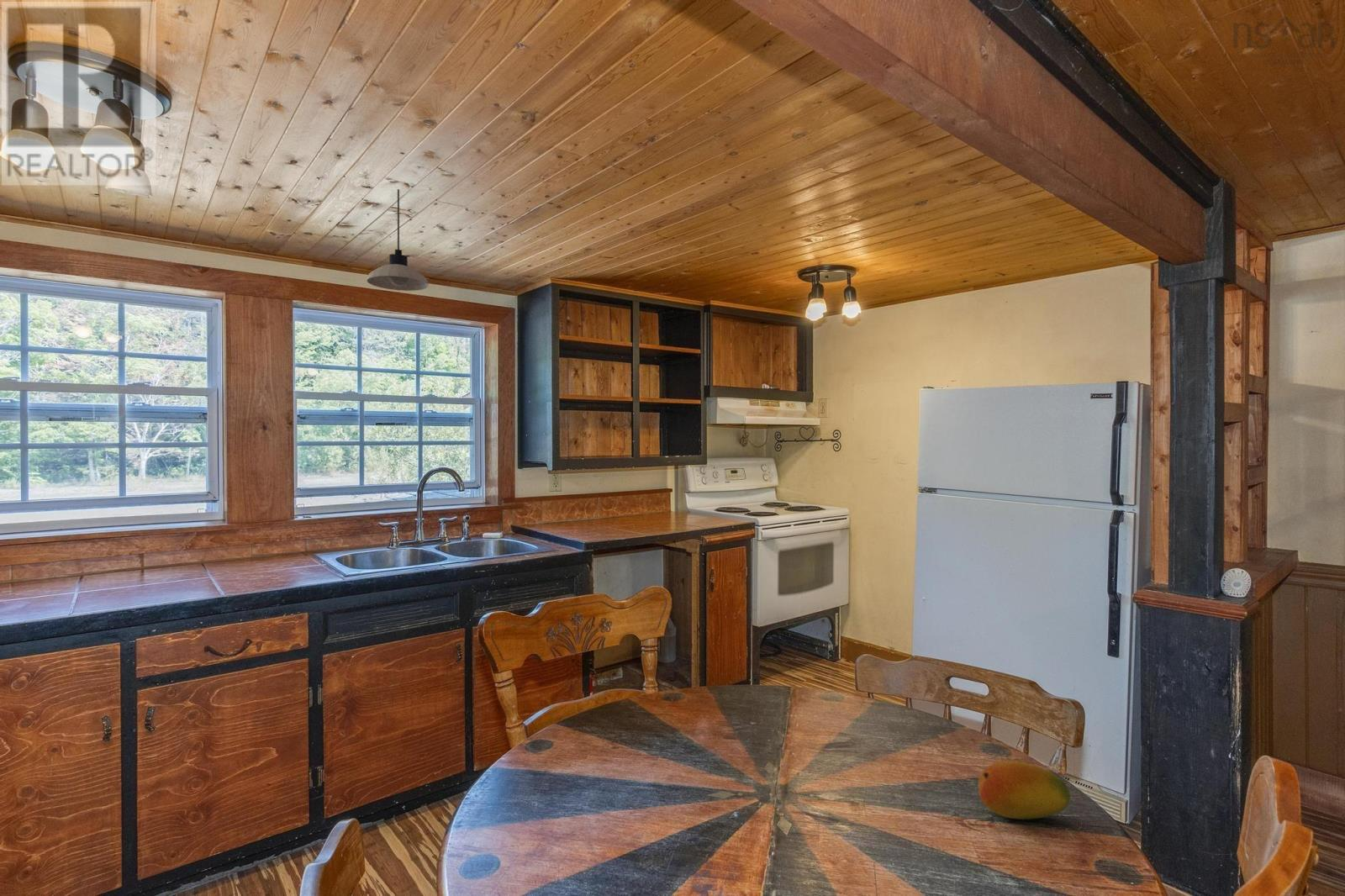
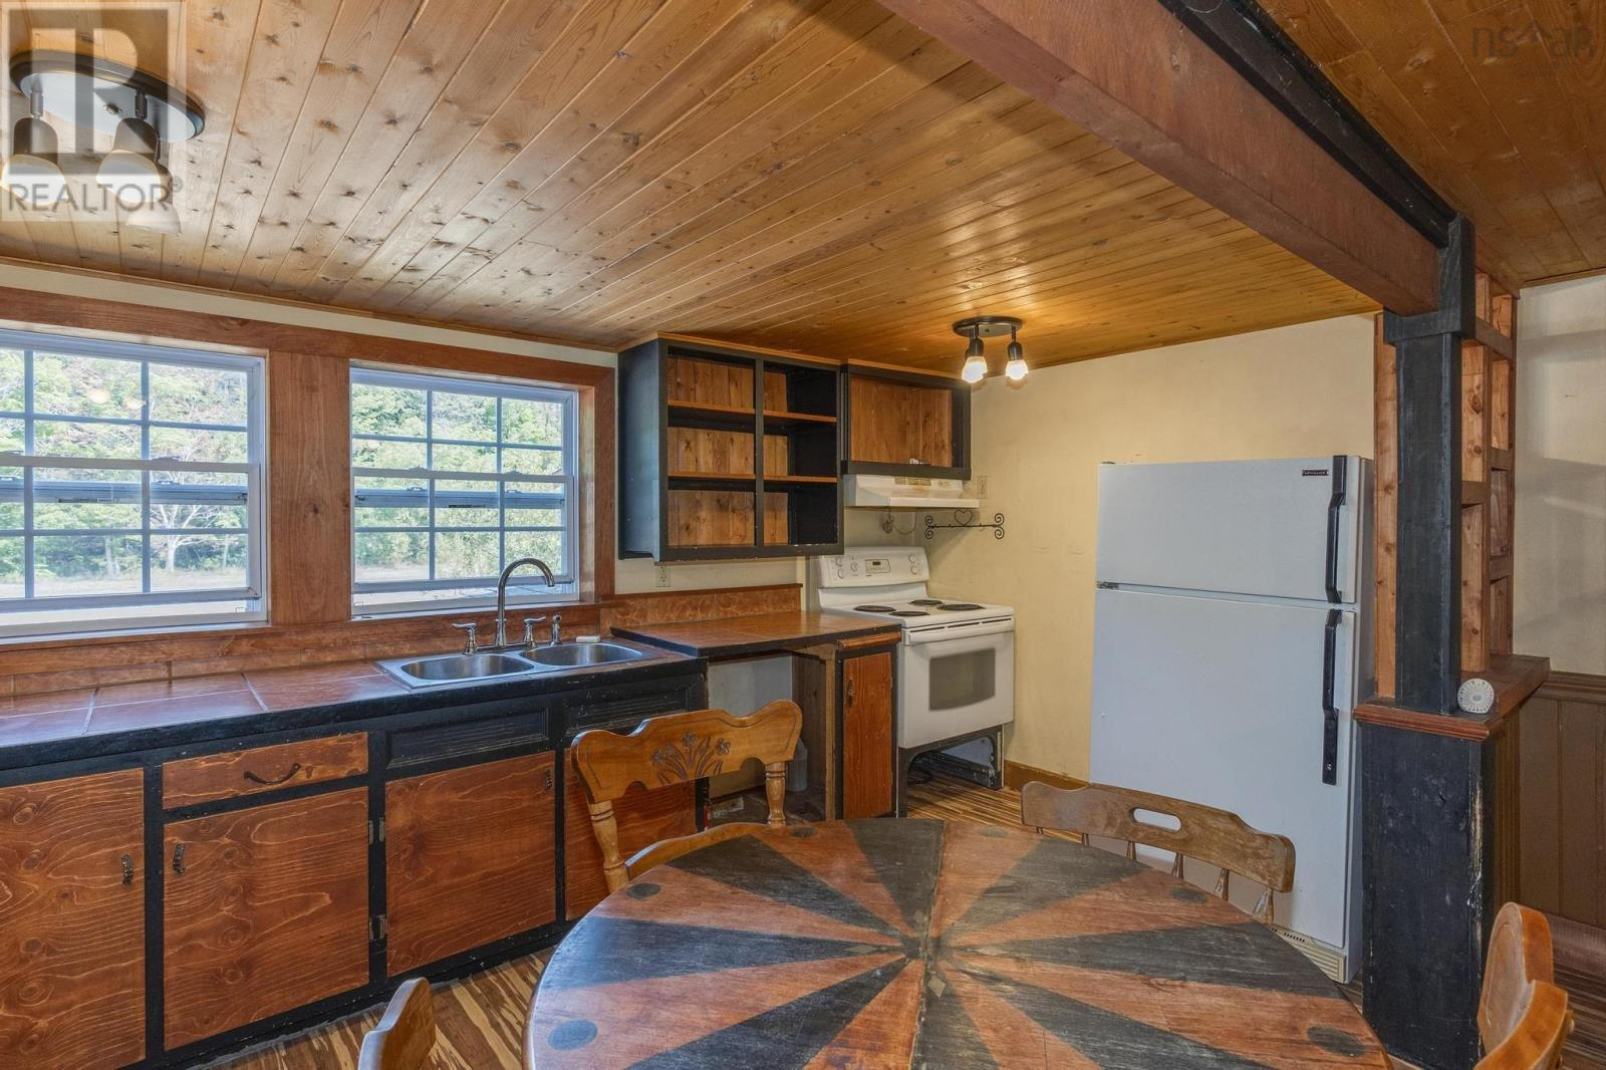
- fruit [977,761,1071,820]
- pendant light [366,188,430,292]
